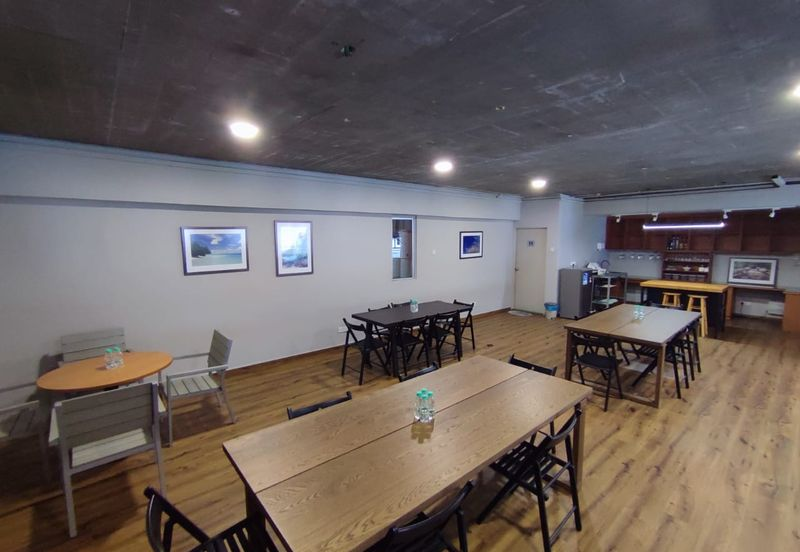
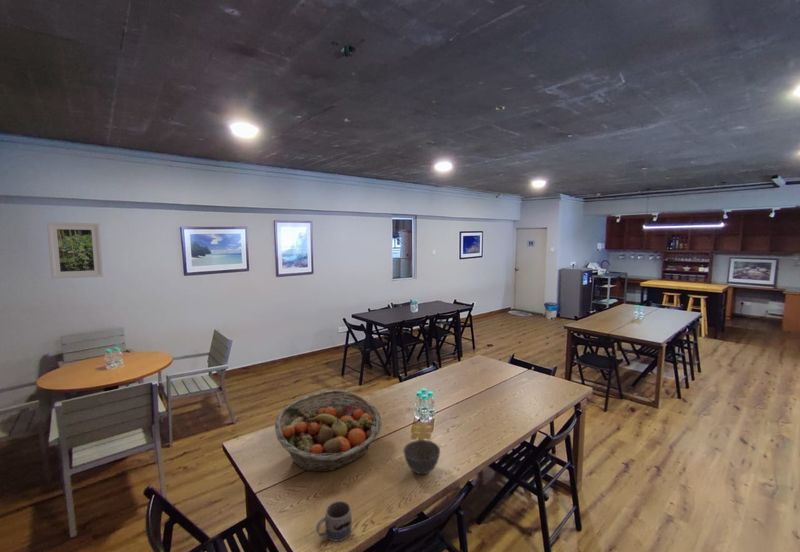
+ fruit basket [274,389,383,473]
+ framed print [46,221,104,280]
+ mug [315,500,353,542]
+ bowl [402,439,441,475]
